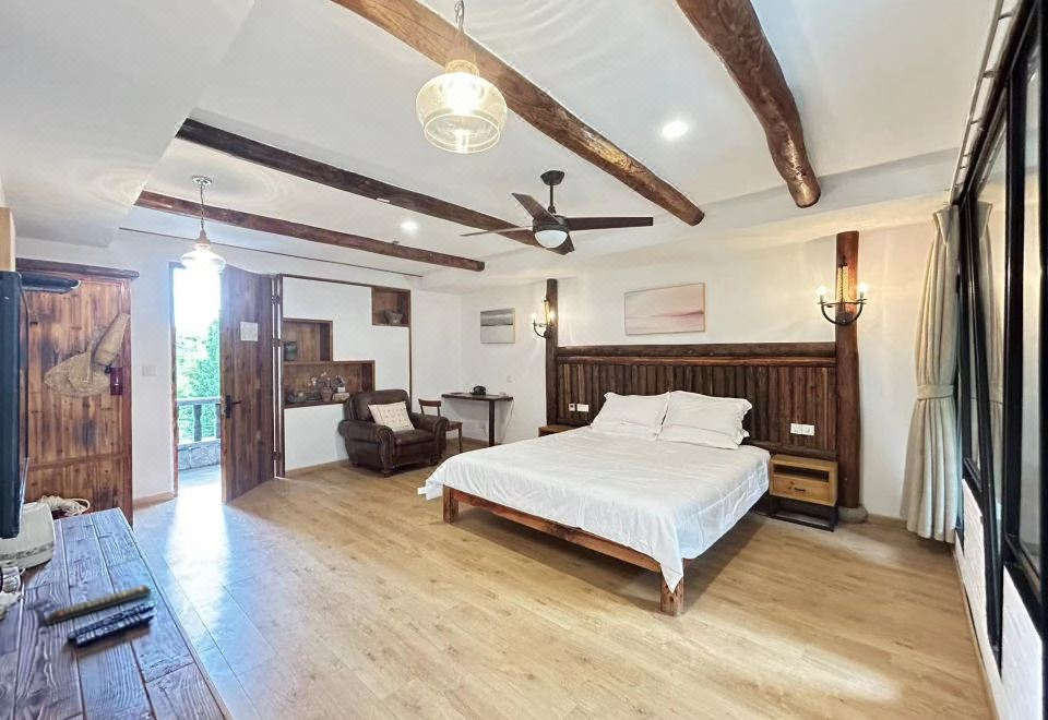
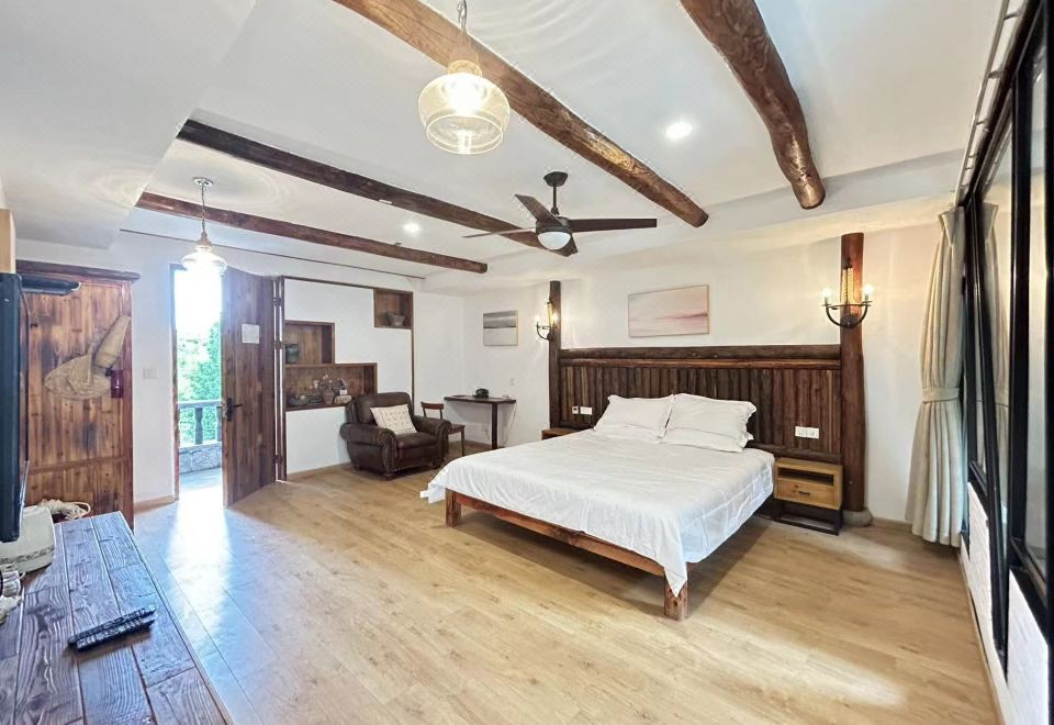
- remote control [46,584,153,626]
